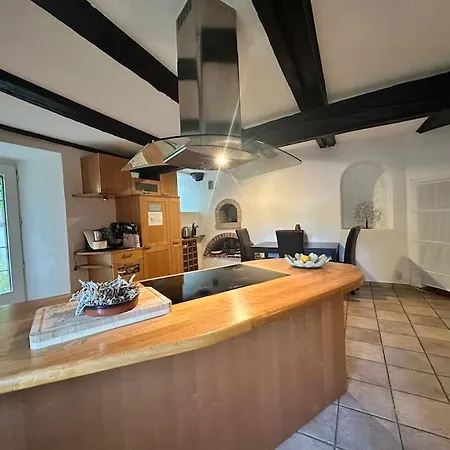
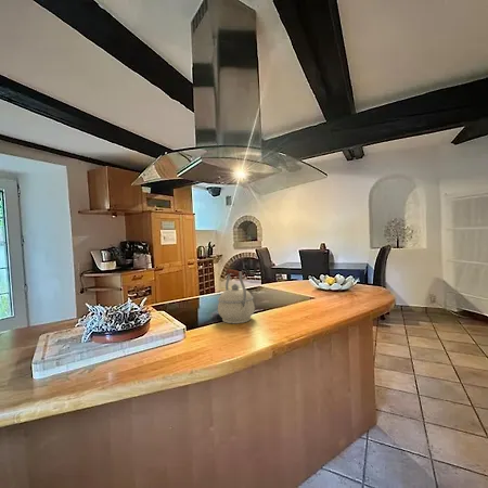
+ kettle [217,268,256,324]
